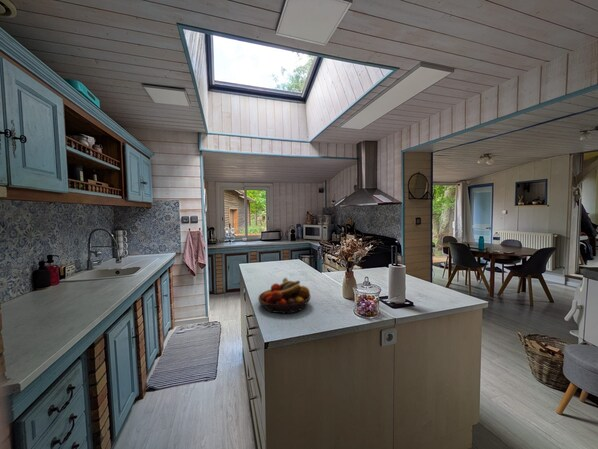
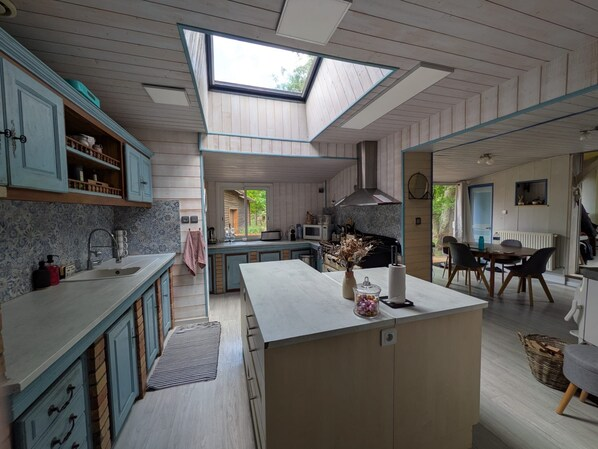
- fruit bowl [258,276,311,314]
